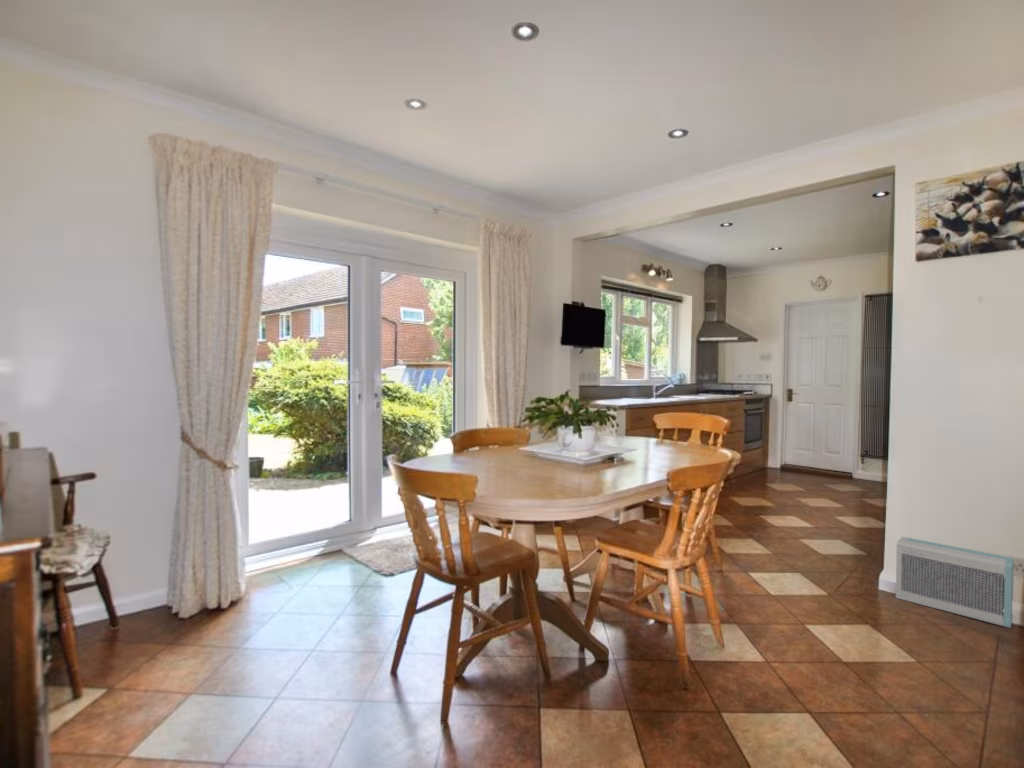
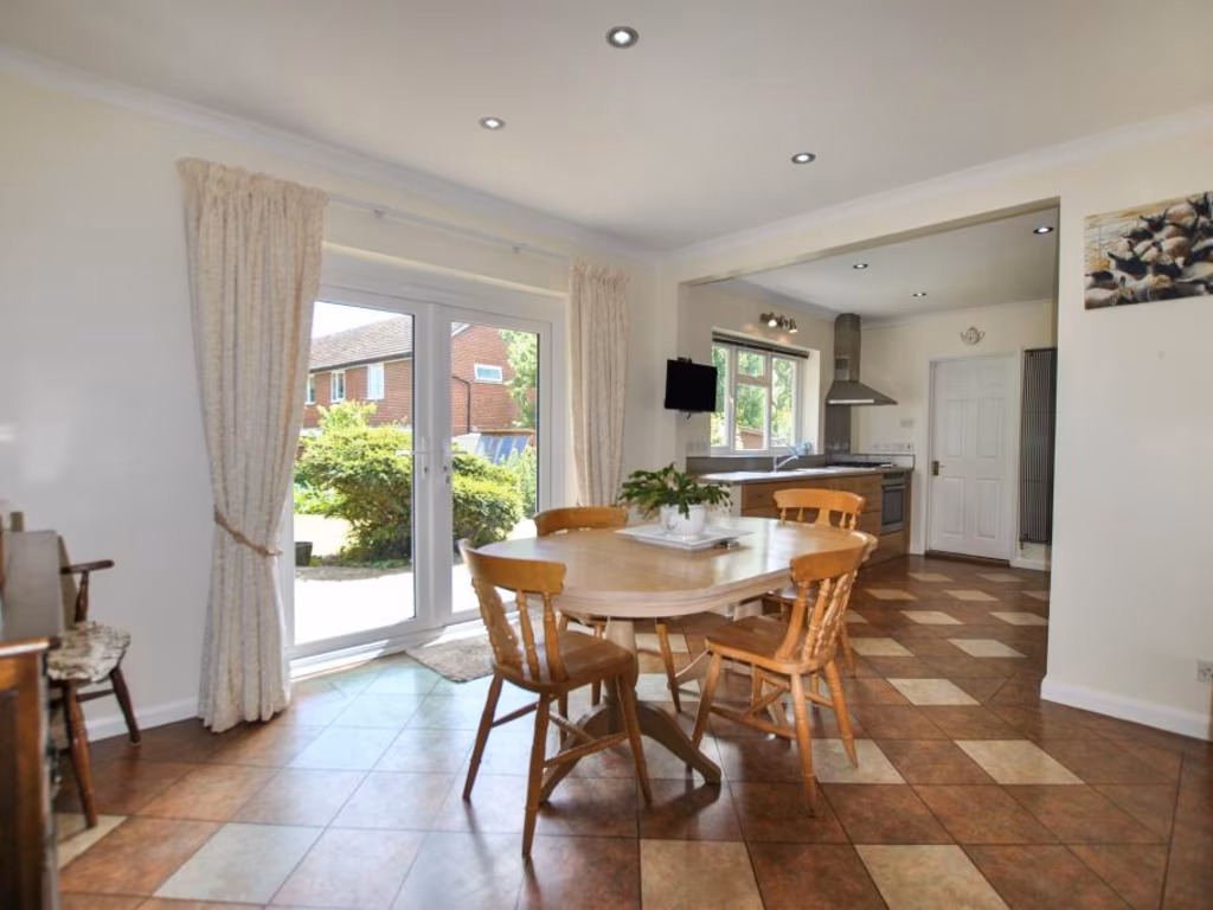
- air purifier [895,536,1015,629]
